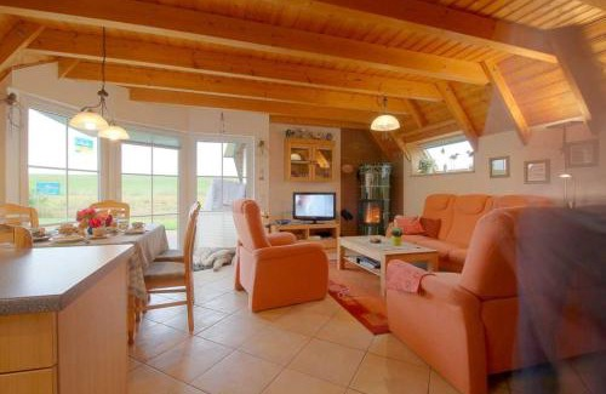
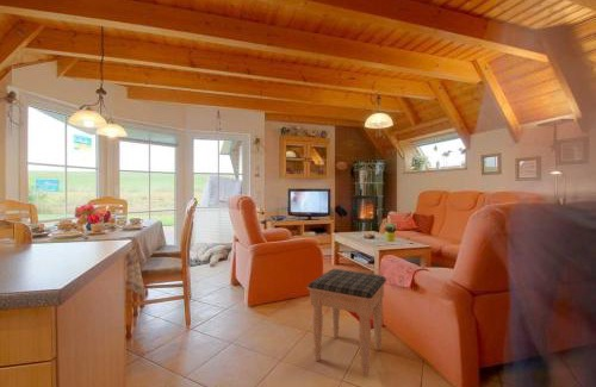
+ footstool [306,268,387,377]
